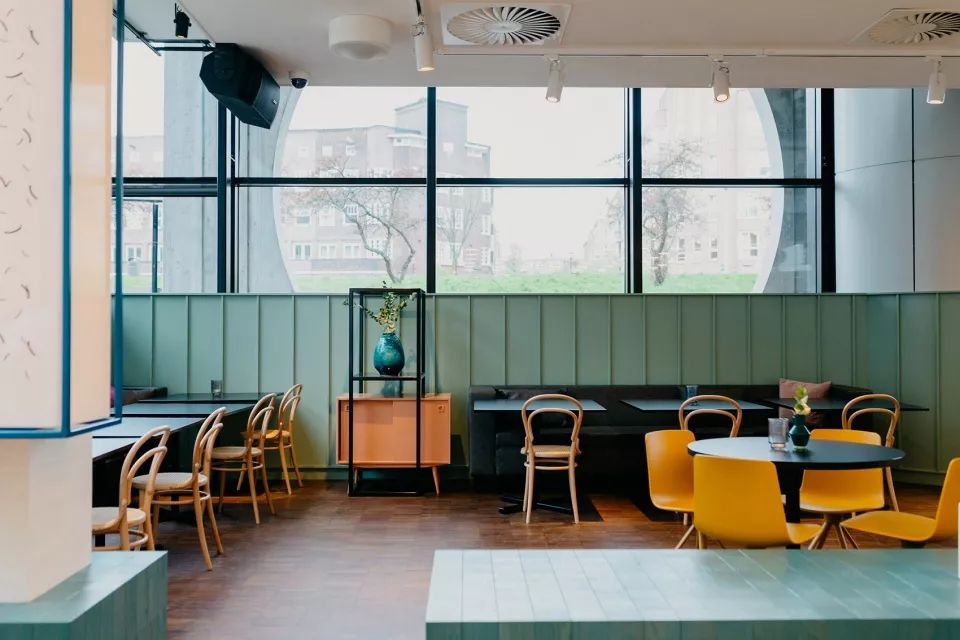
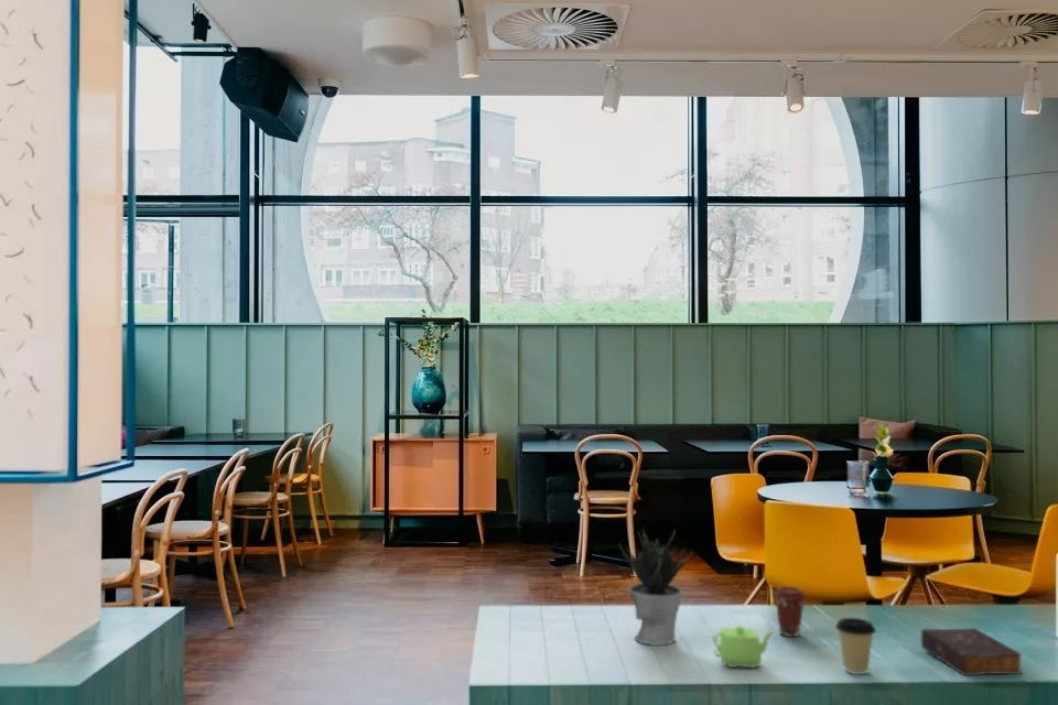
+ coffee cup [773,586,807,638]
+ potted plant [617,527,693,647]
+ coffee cup [834,617,877,675]
+ teapot [712,625,777,669]
+ book [920,627,1023,676]
